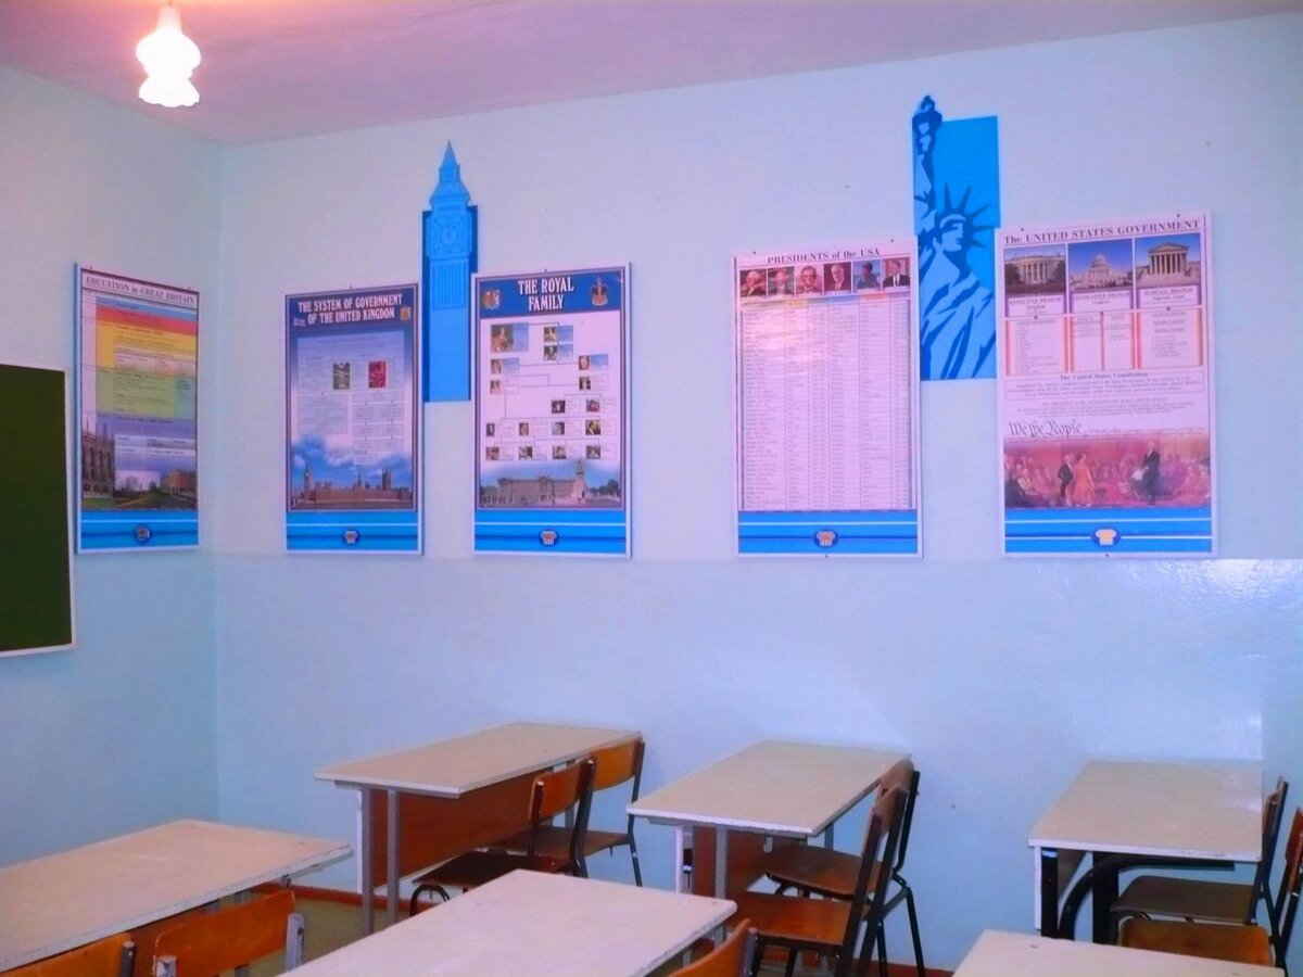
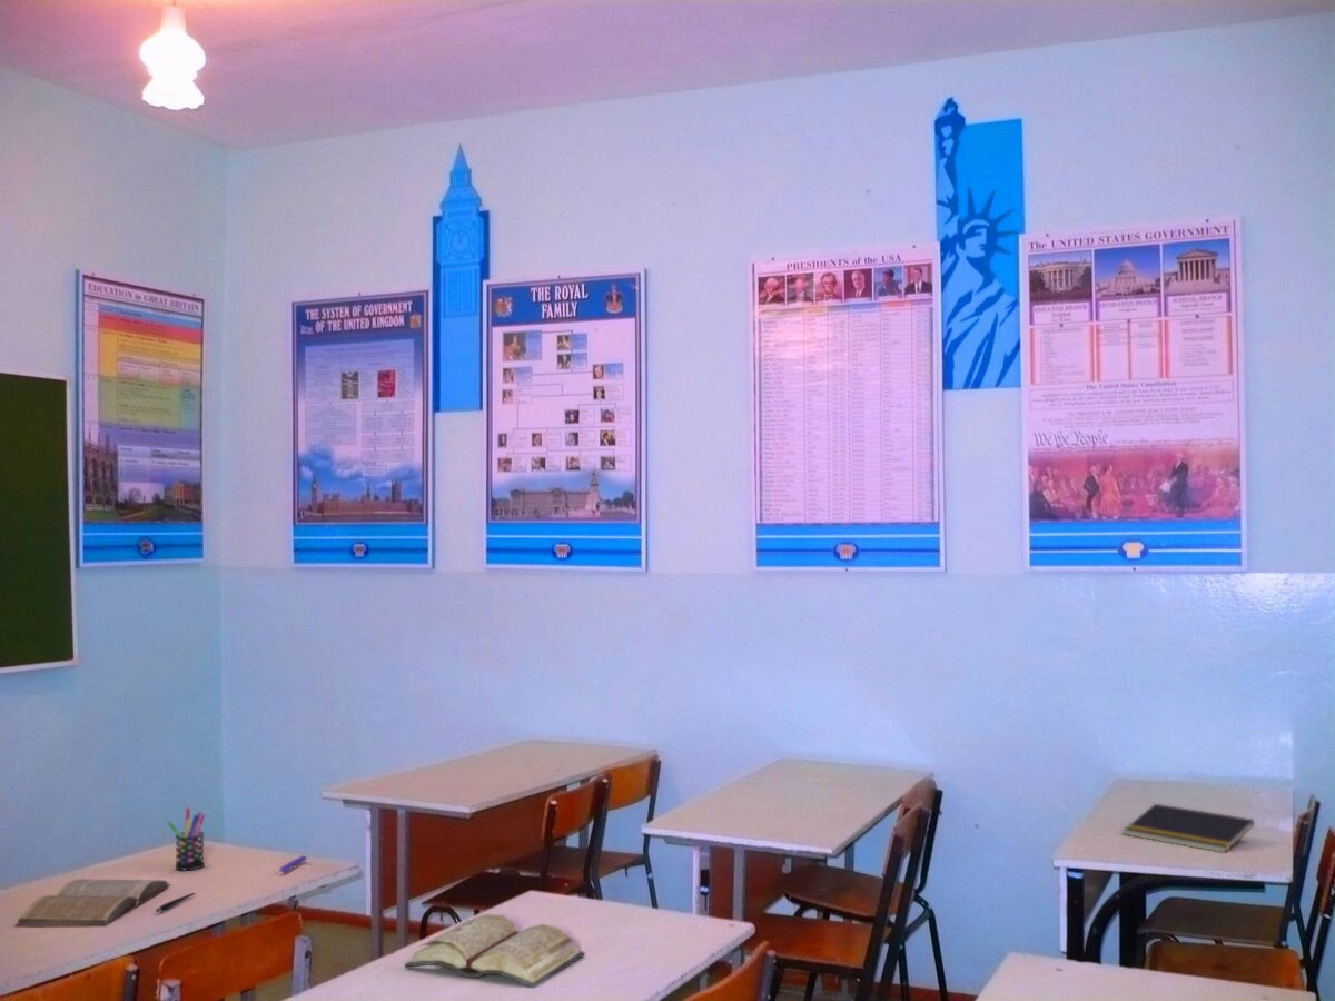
+ pen [155,892,196,913]
+ pen [278,854,307,874]
+ diary [404,913,585,989]
+ pen holder [167,807,206,871]
+ book [13,878,171,929]
+ notepad [1123,803,1255,854]
